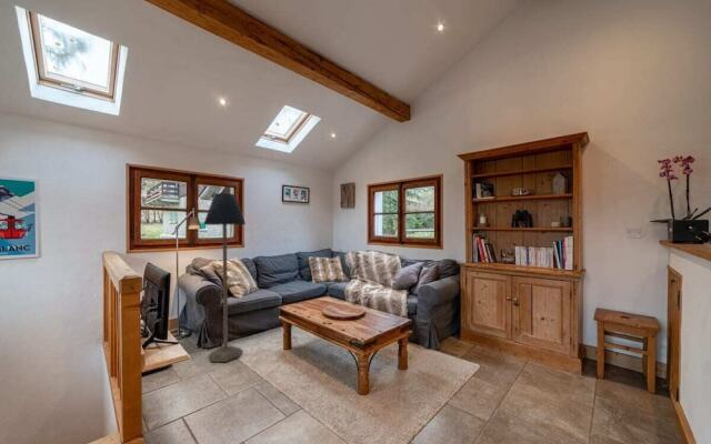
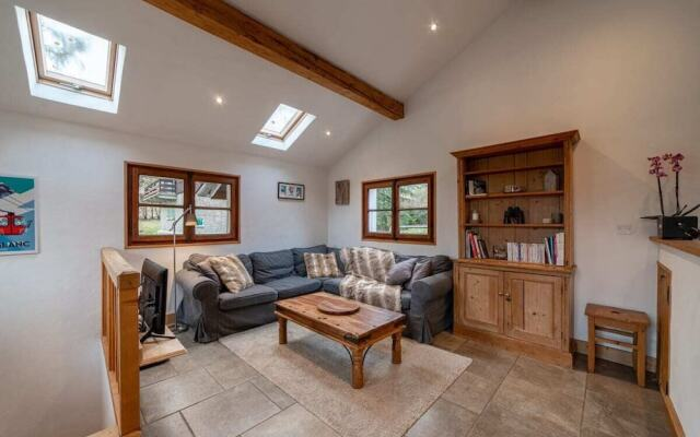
- floor lamp [202,192,247,363]
